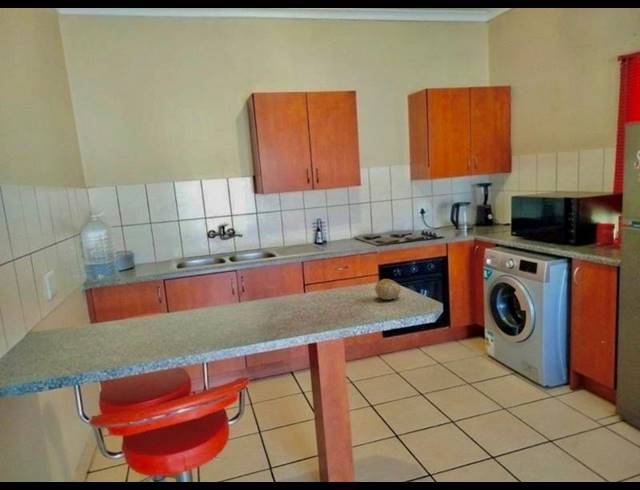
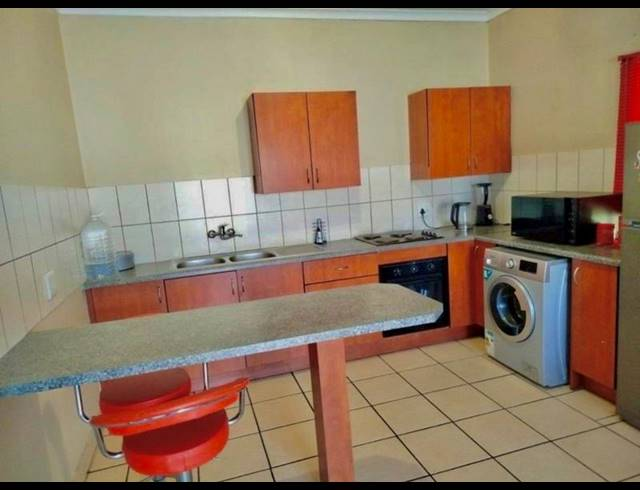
- fruit [374,278,402,301]
